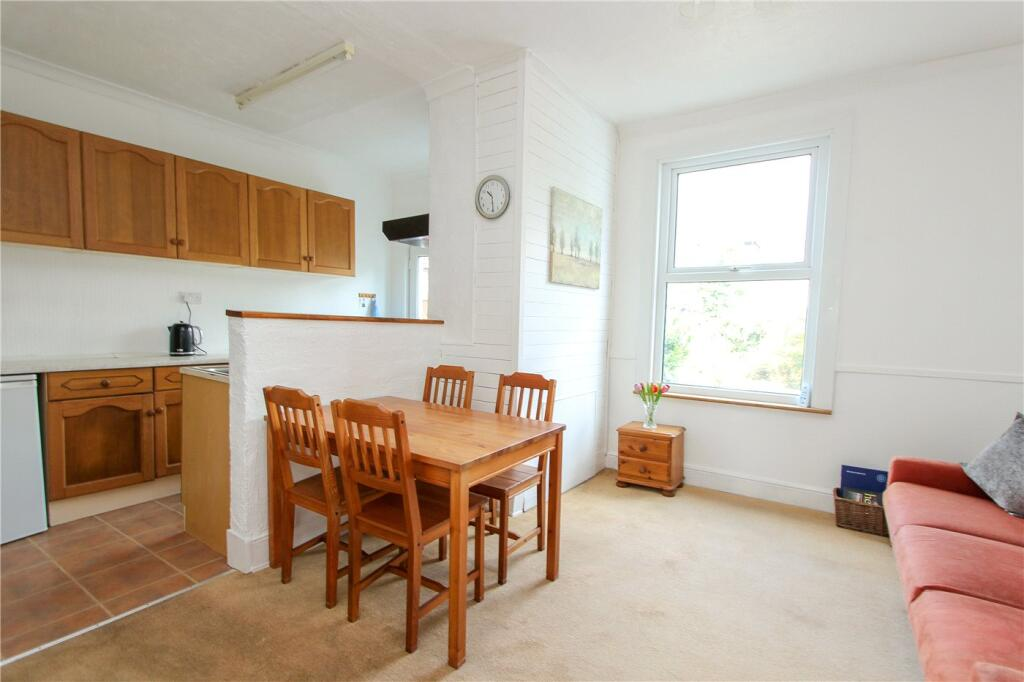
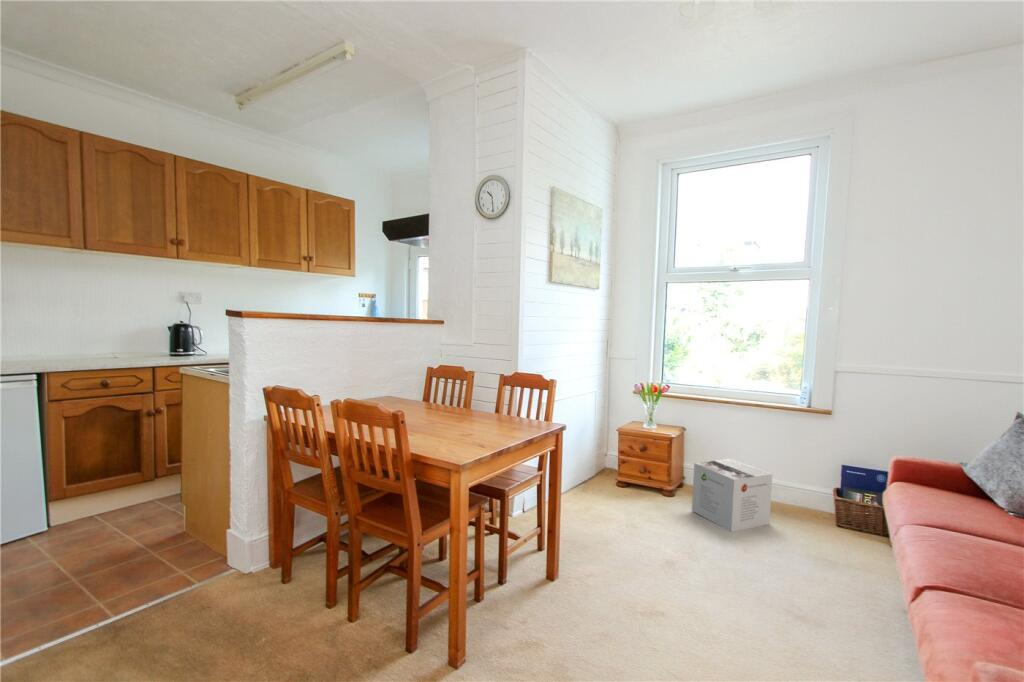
+ cardboard box [691,458,773,533]
